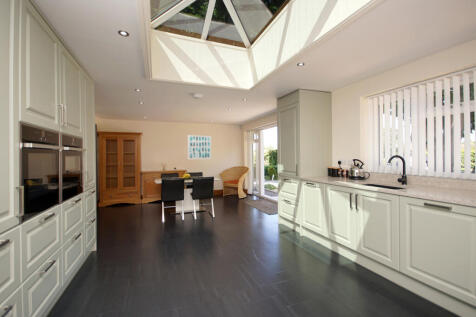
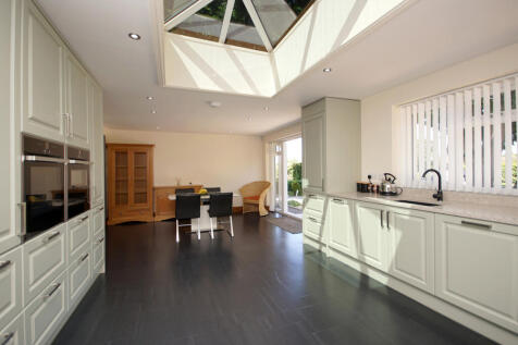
- wall art [187,134,213,160]
